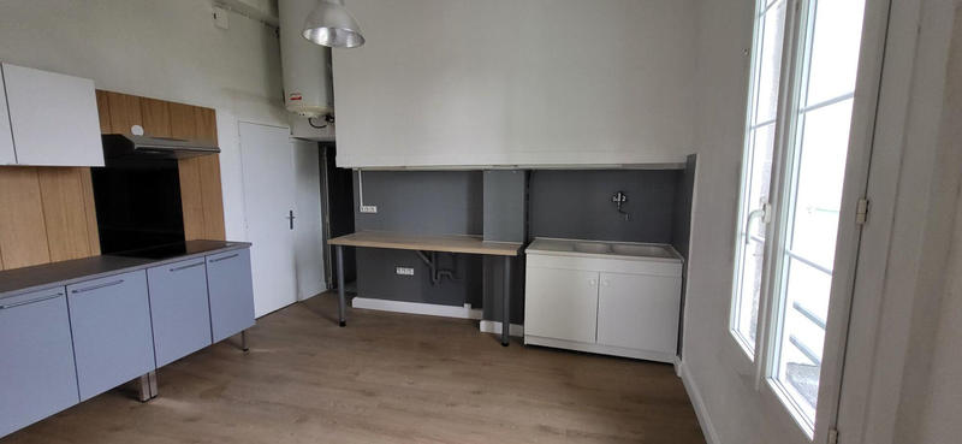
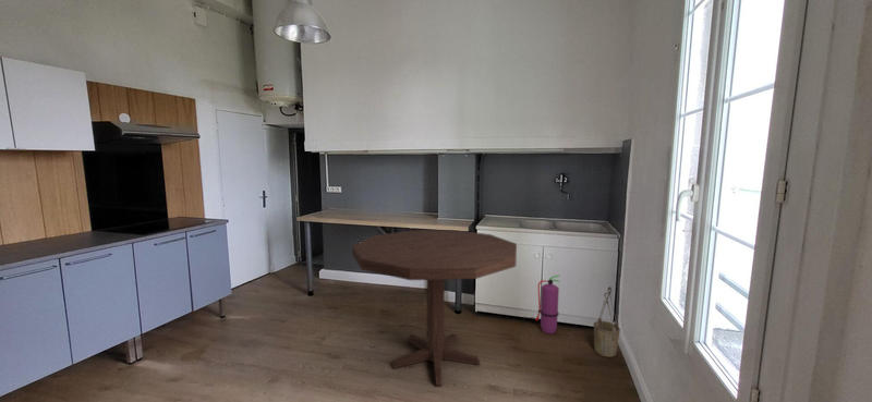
+ dining table [351,229,518,387]
+ fire extinguisher [534,275,560,334]
+ bucket [593,285,621,358]
